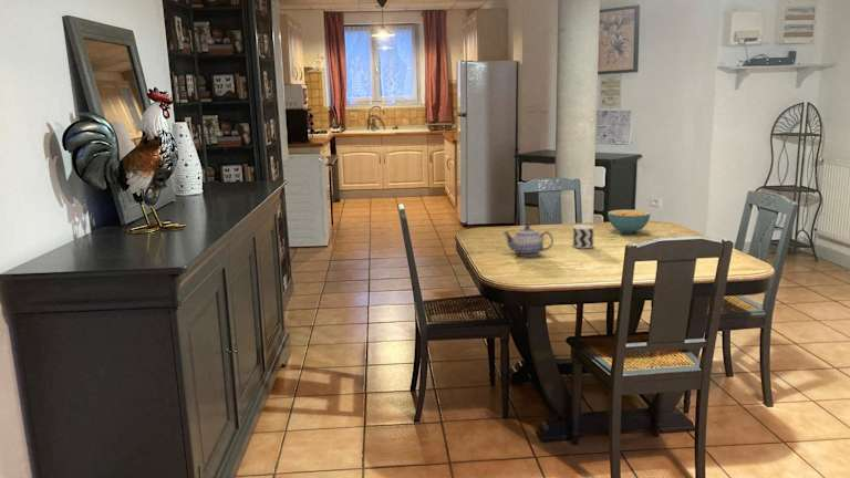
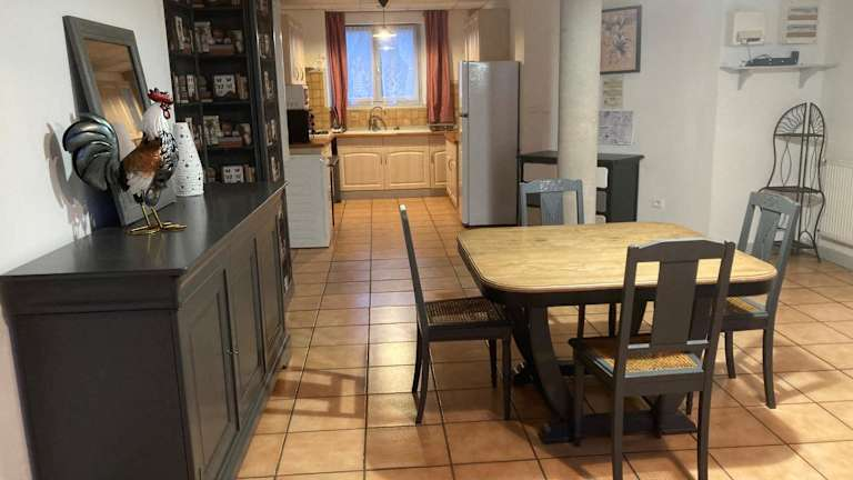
- teapot [501,224,554,258]
- cereal bowl [607,209,651,235]
- cup [572,224,594,249]
